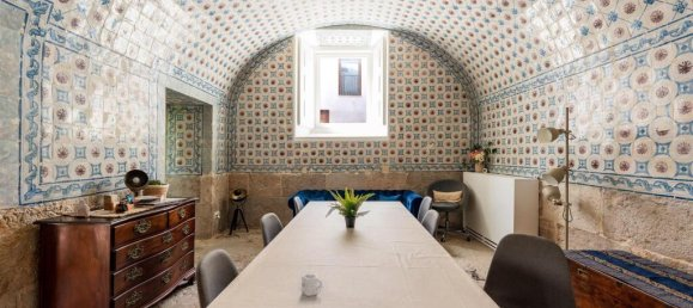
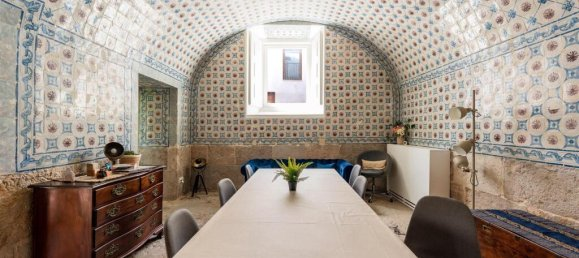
- cup [300,272,323,297]
